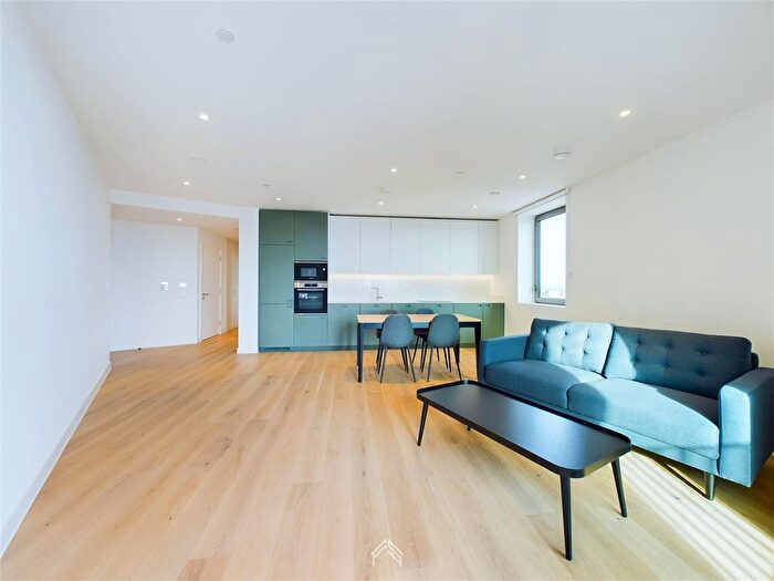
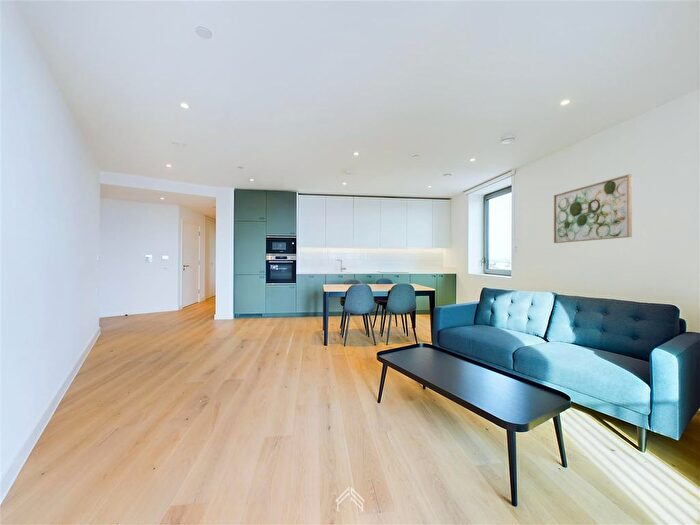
+ wall art [553,173,633,244]
